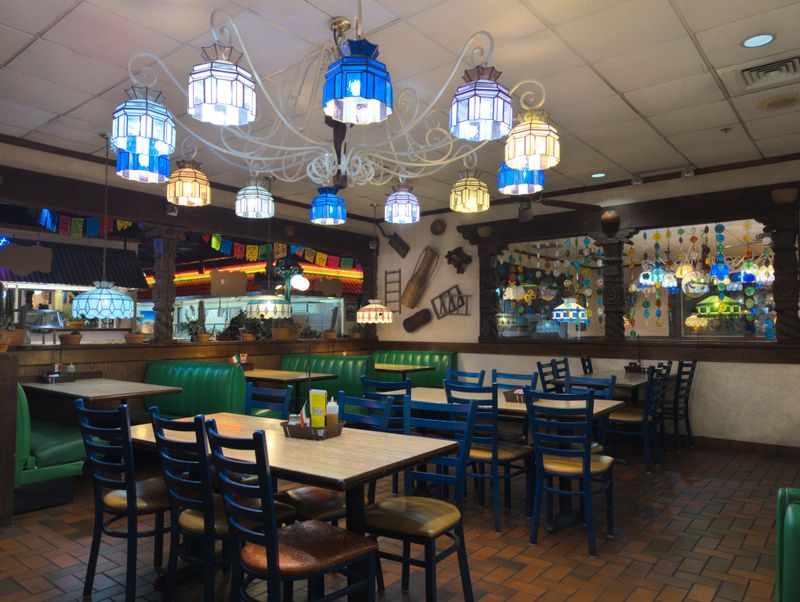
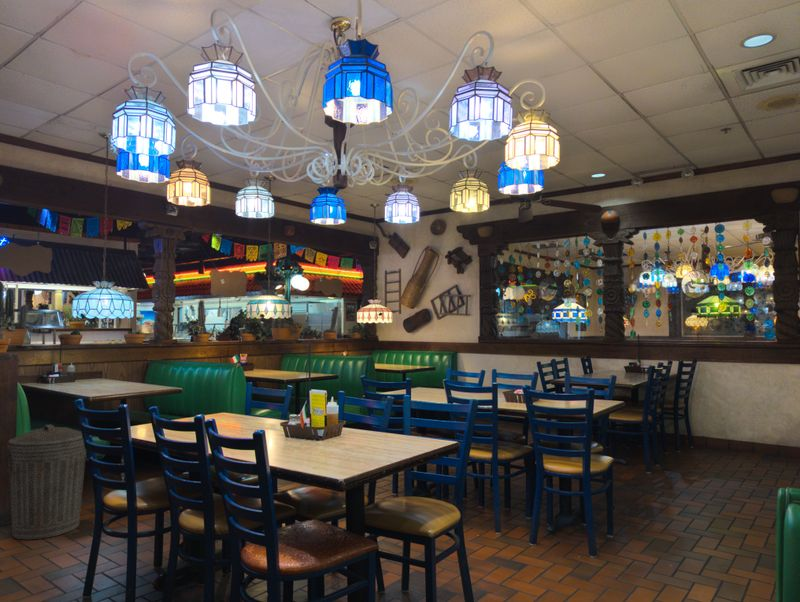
+ trash can [5,424,89,541]
